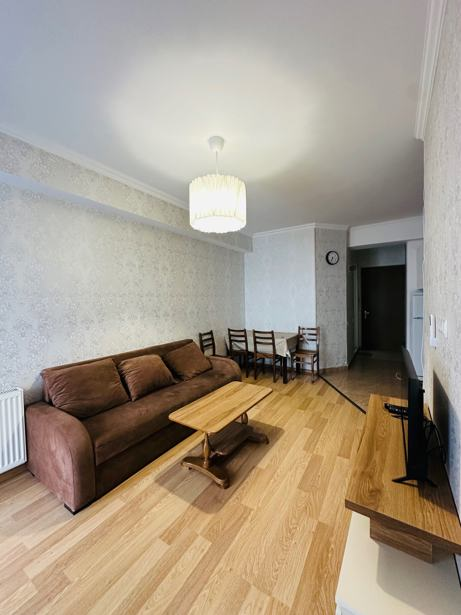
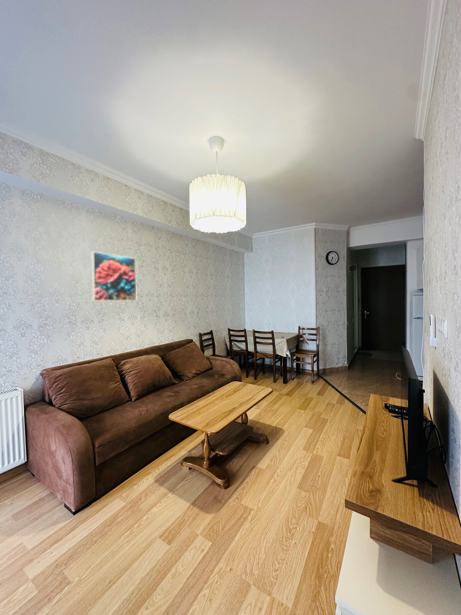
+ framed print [90,251,137,302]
